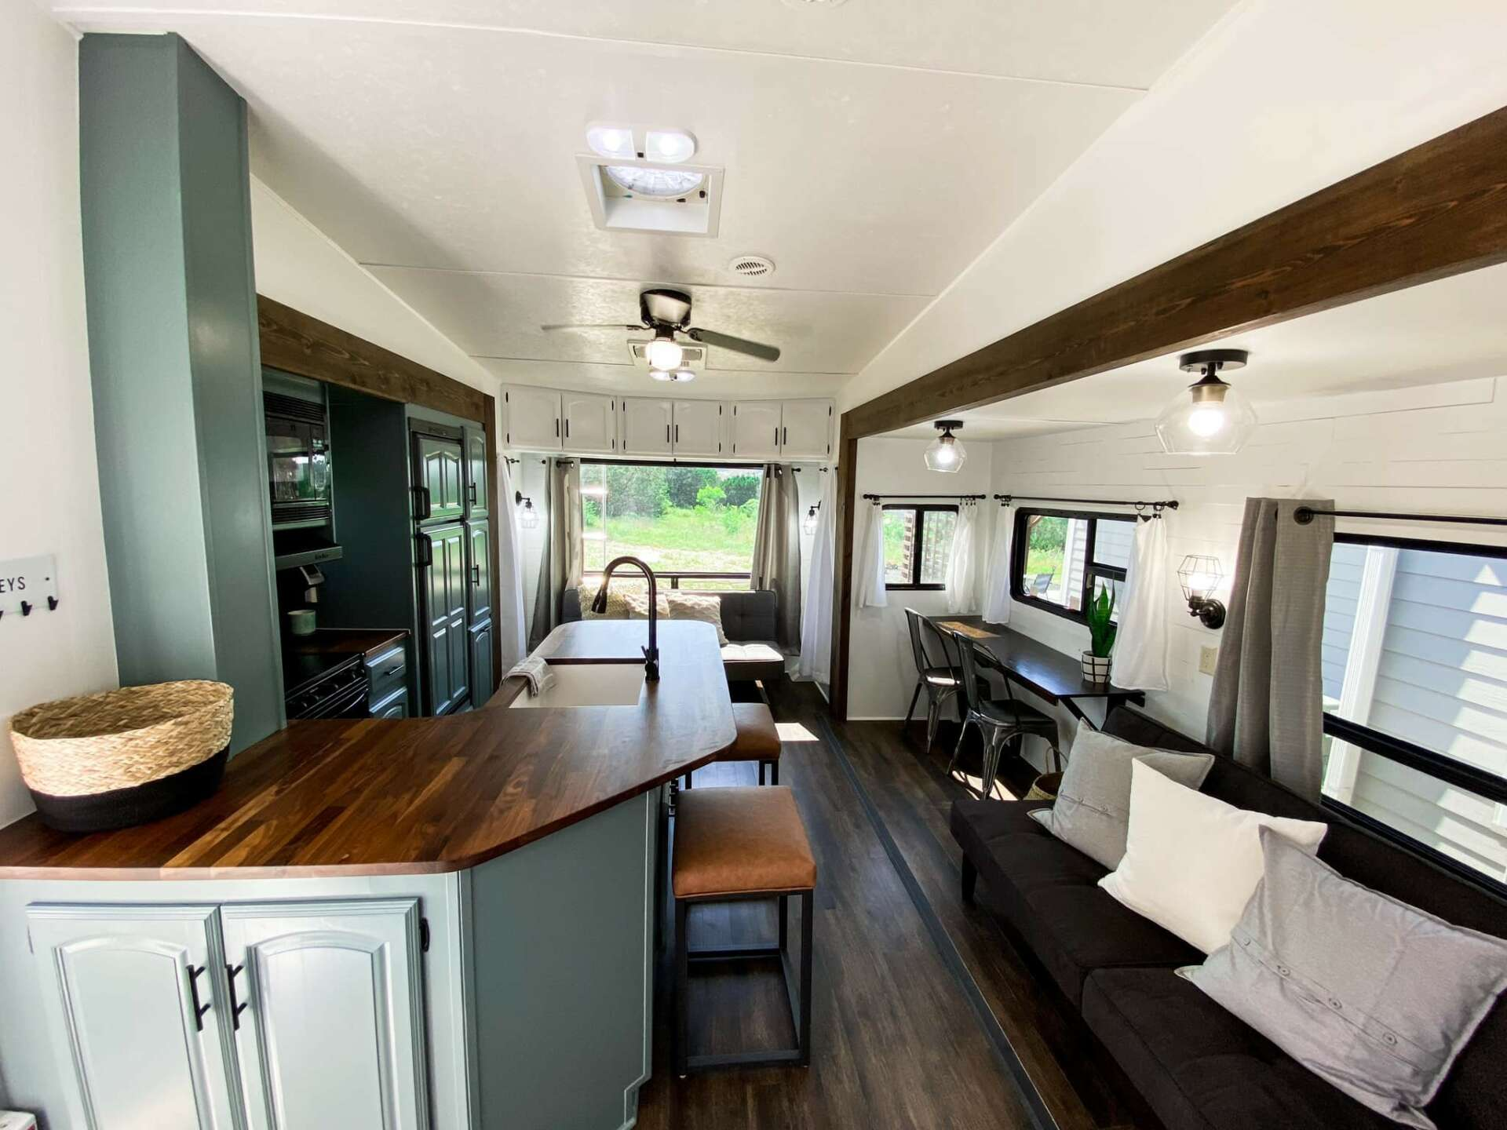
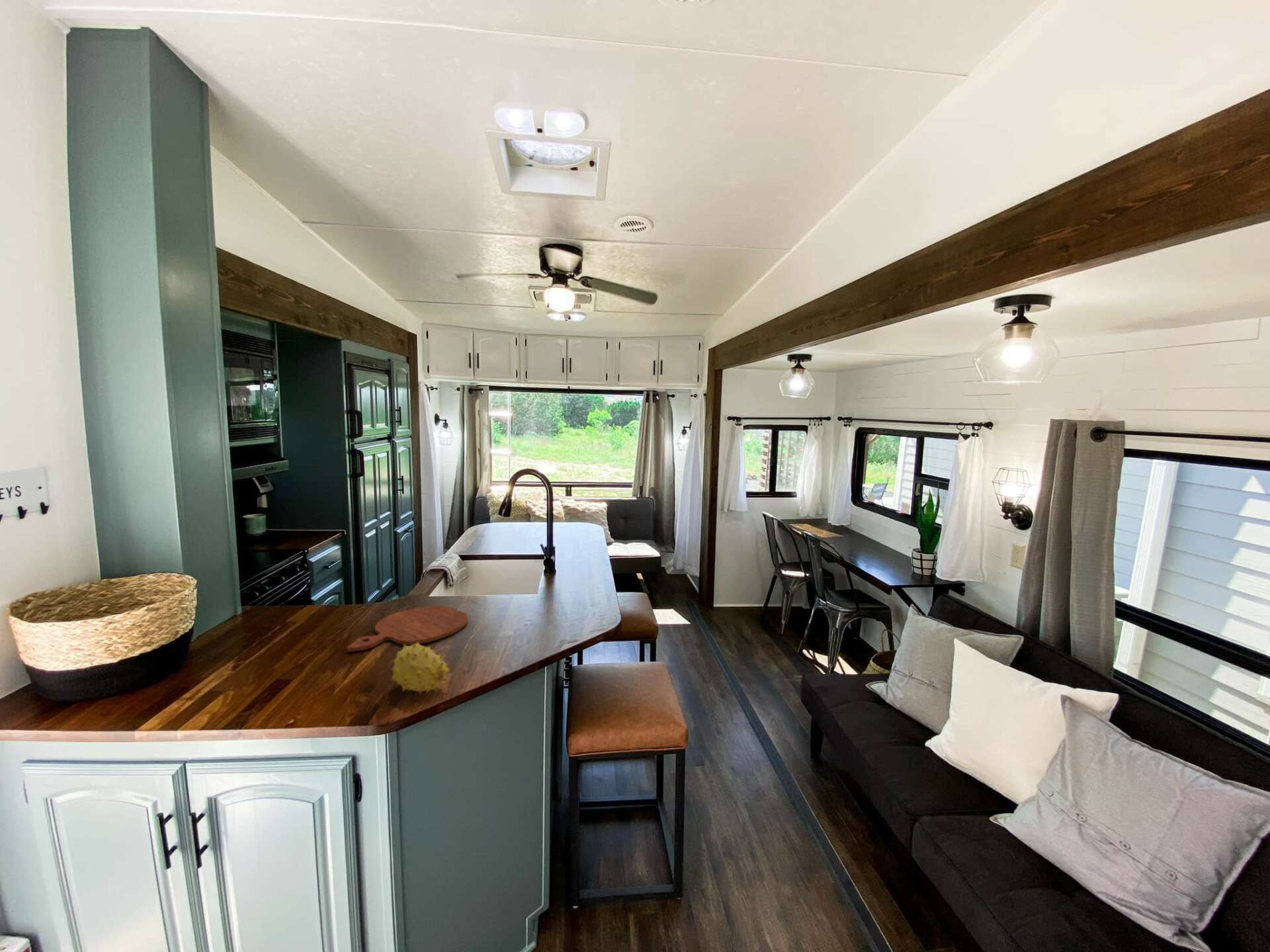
+ fruit [390,641,452,695]
+ cutting board [346,605,469,652]
